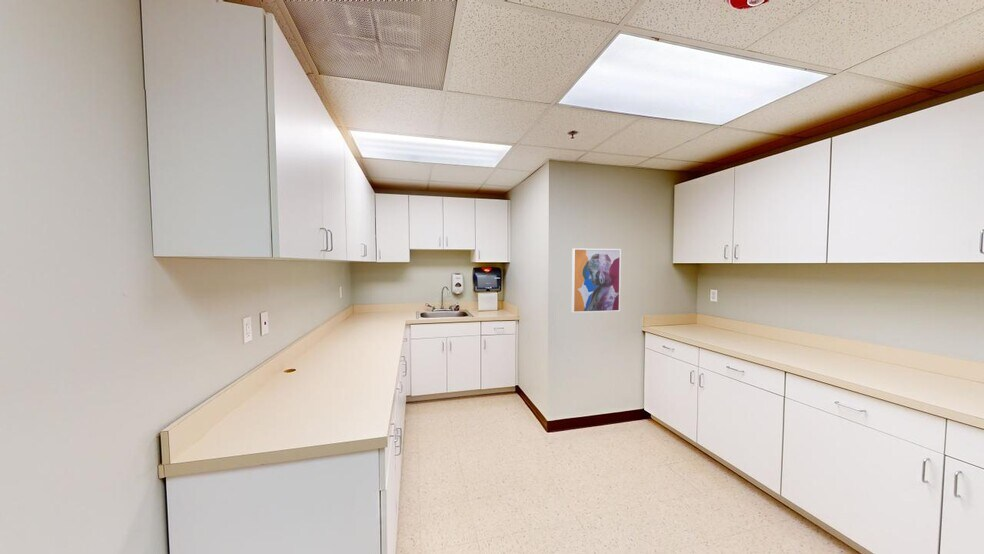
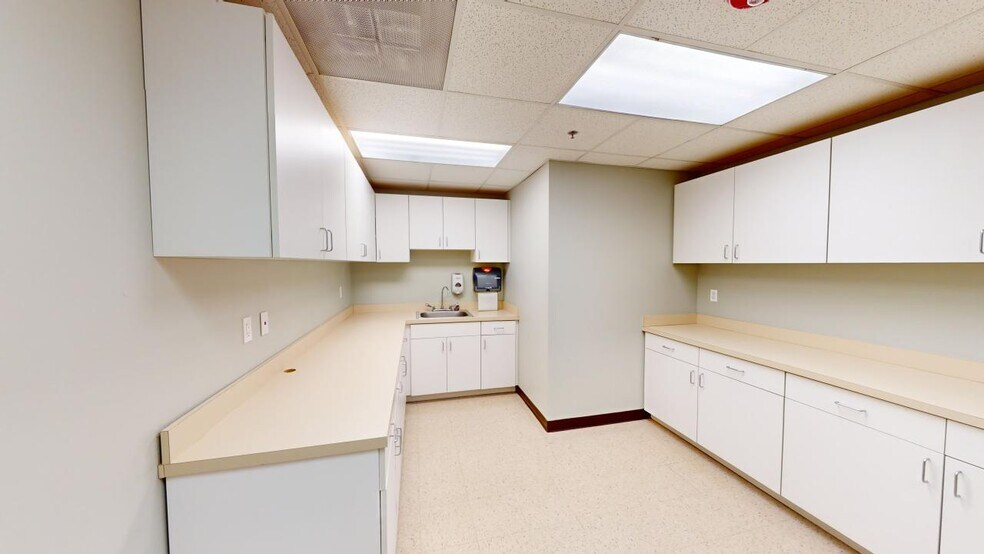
- wall art [571,247,622,314]
